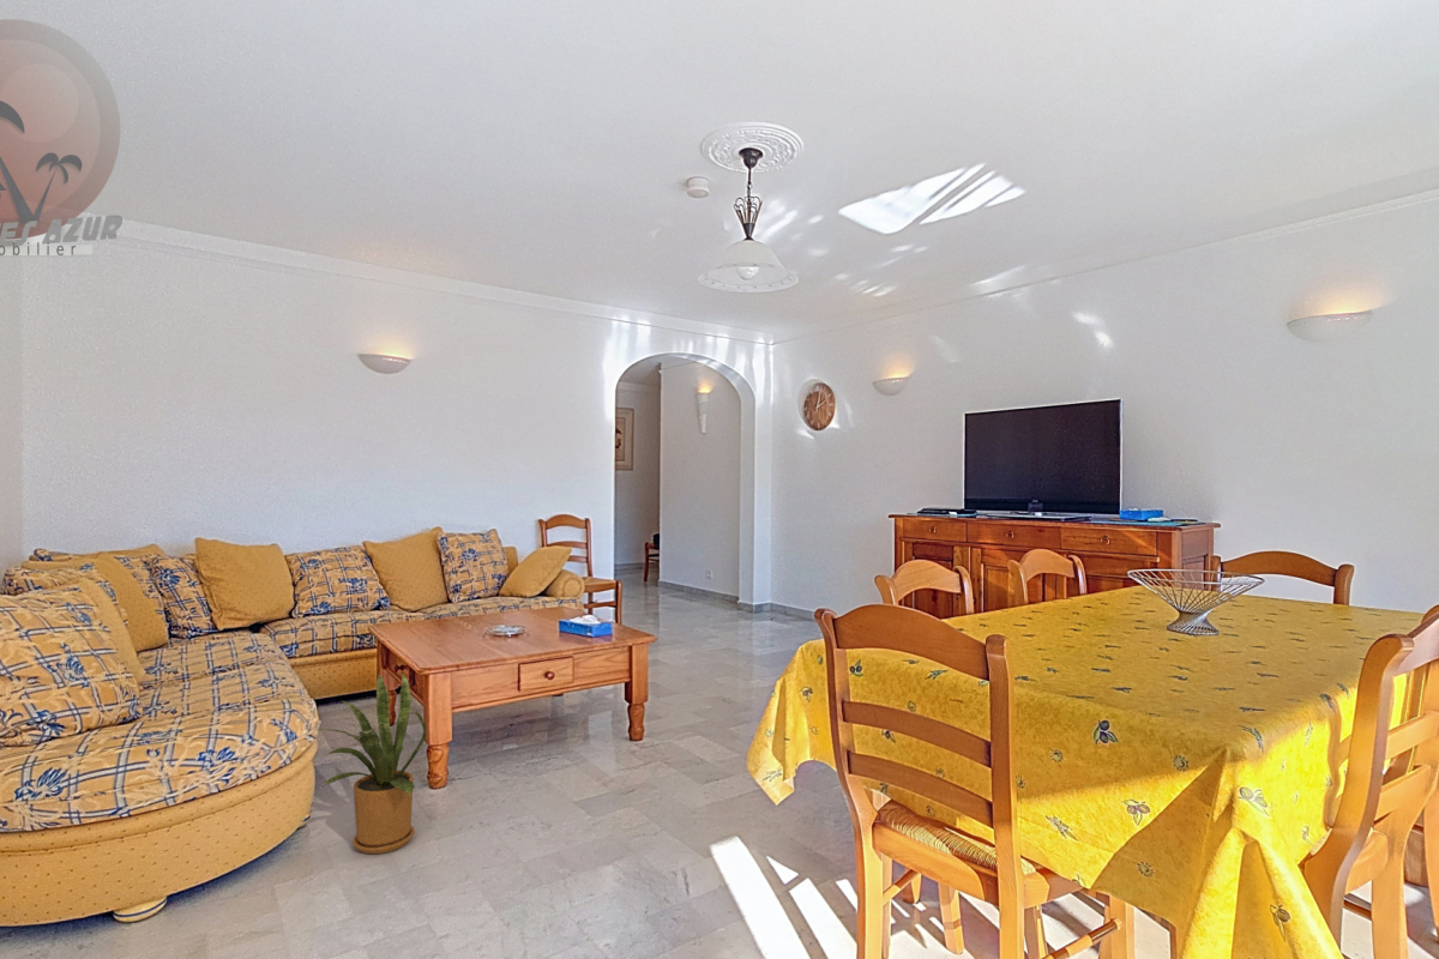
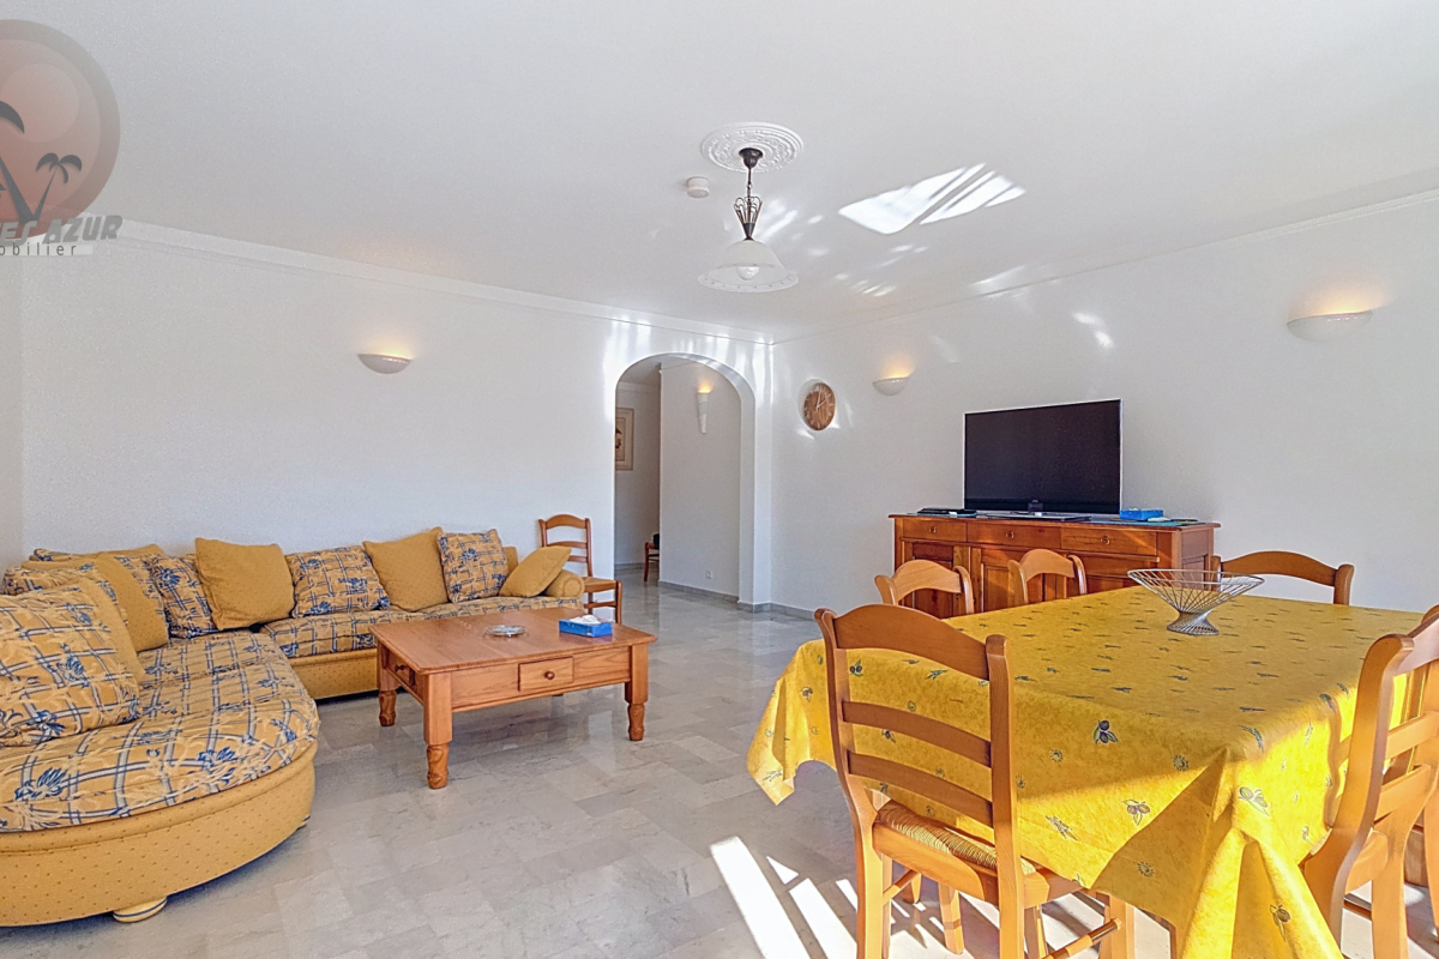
- house plant [319,672,427,855]
